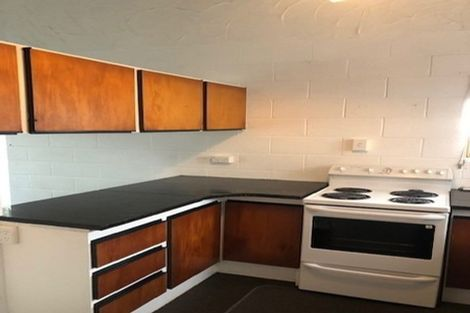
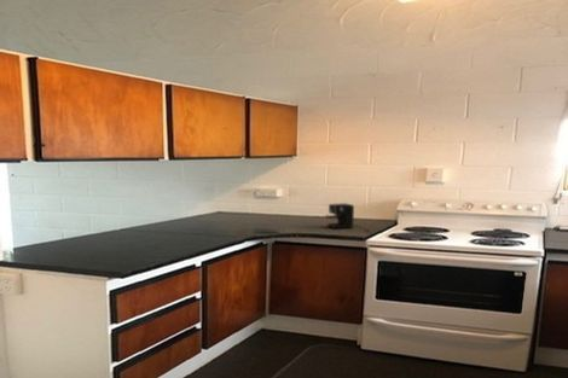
+ coffee maker [324,202,371,233]
